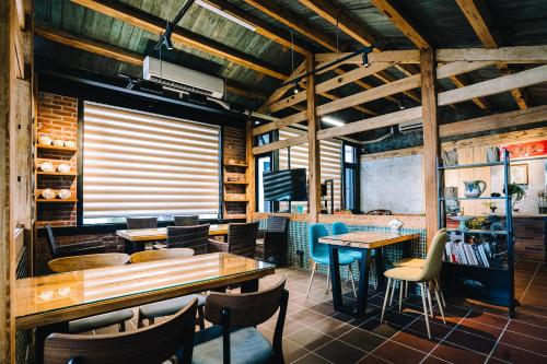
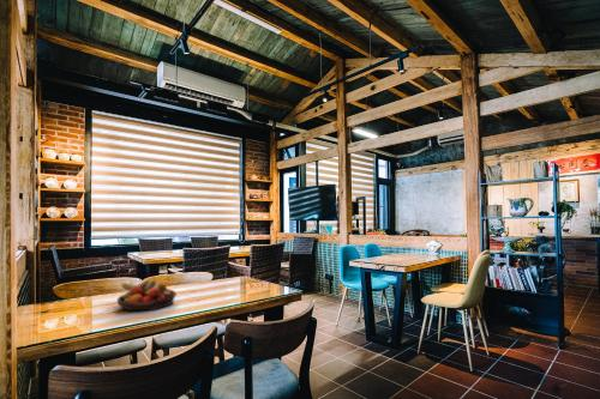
+ fruit bowl [116,278,178,312]
